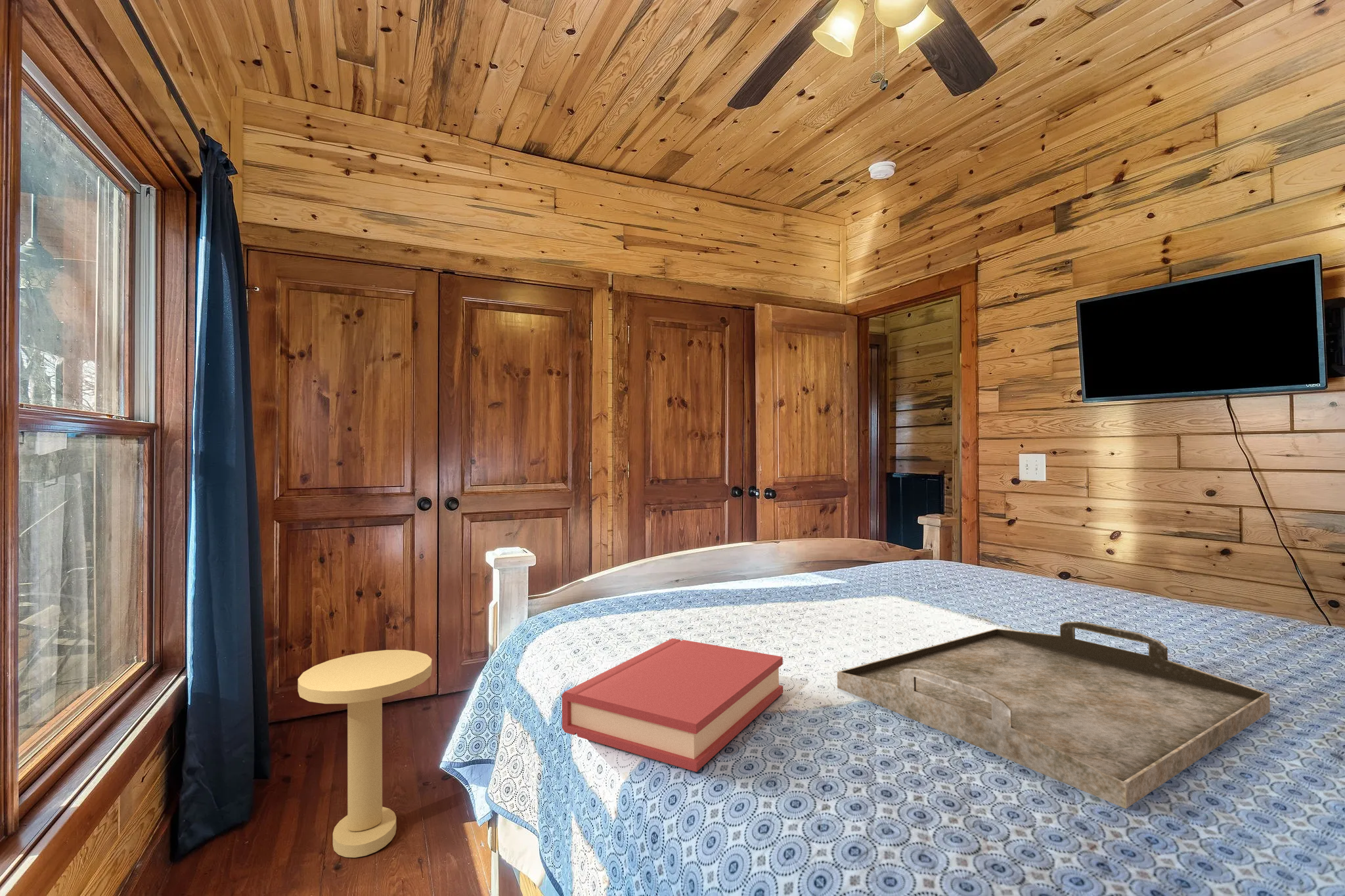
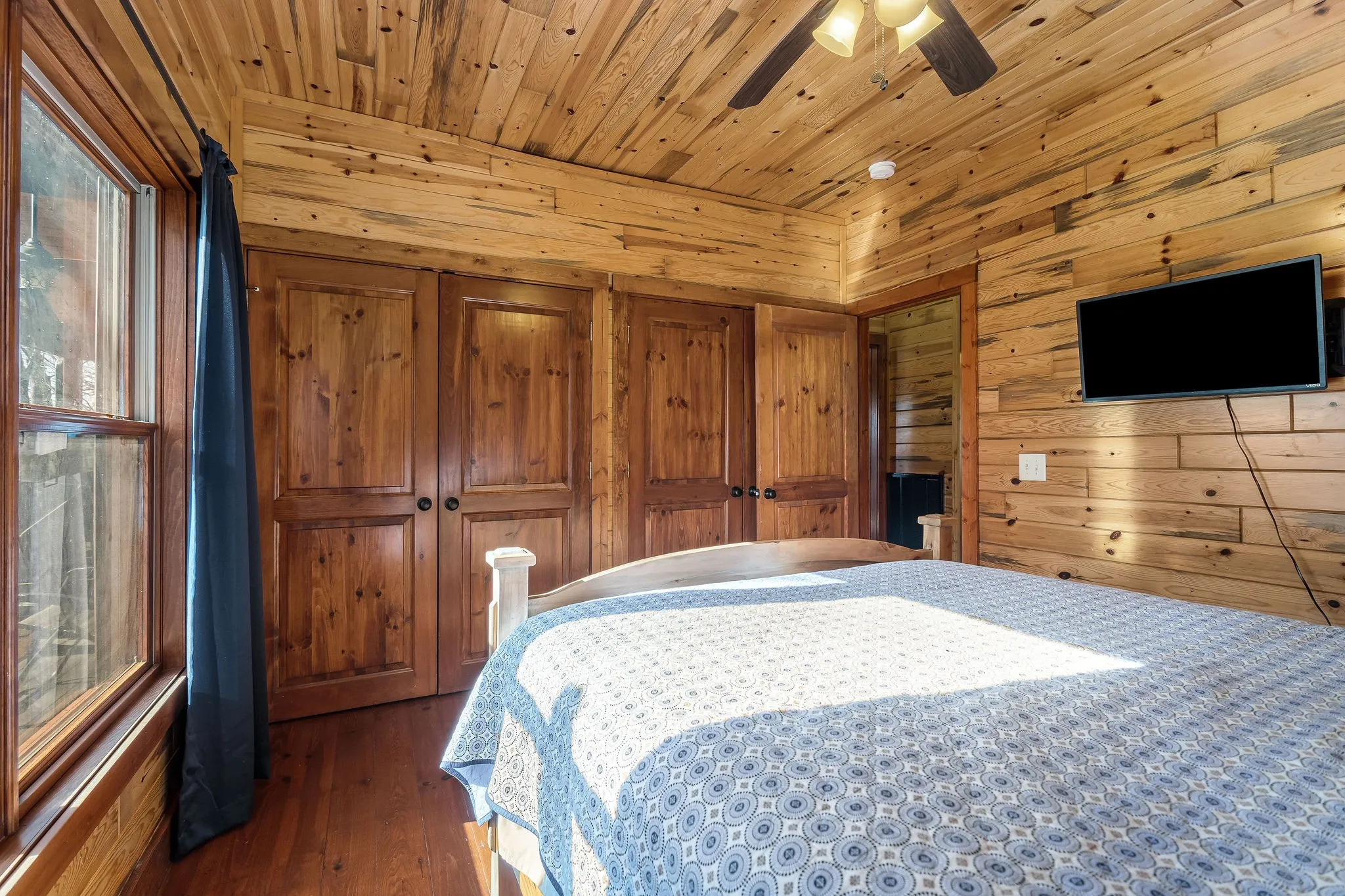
- hardback book [562,638,783,773]
- side table [298,649,433,858]
- serving tray [837,621,1271,809]
